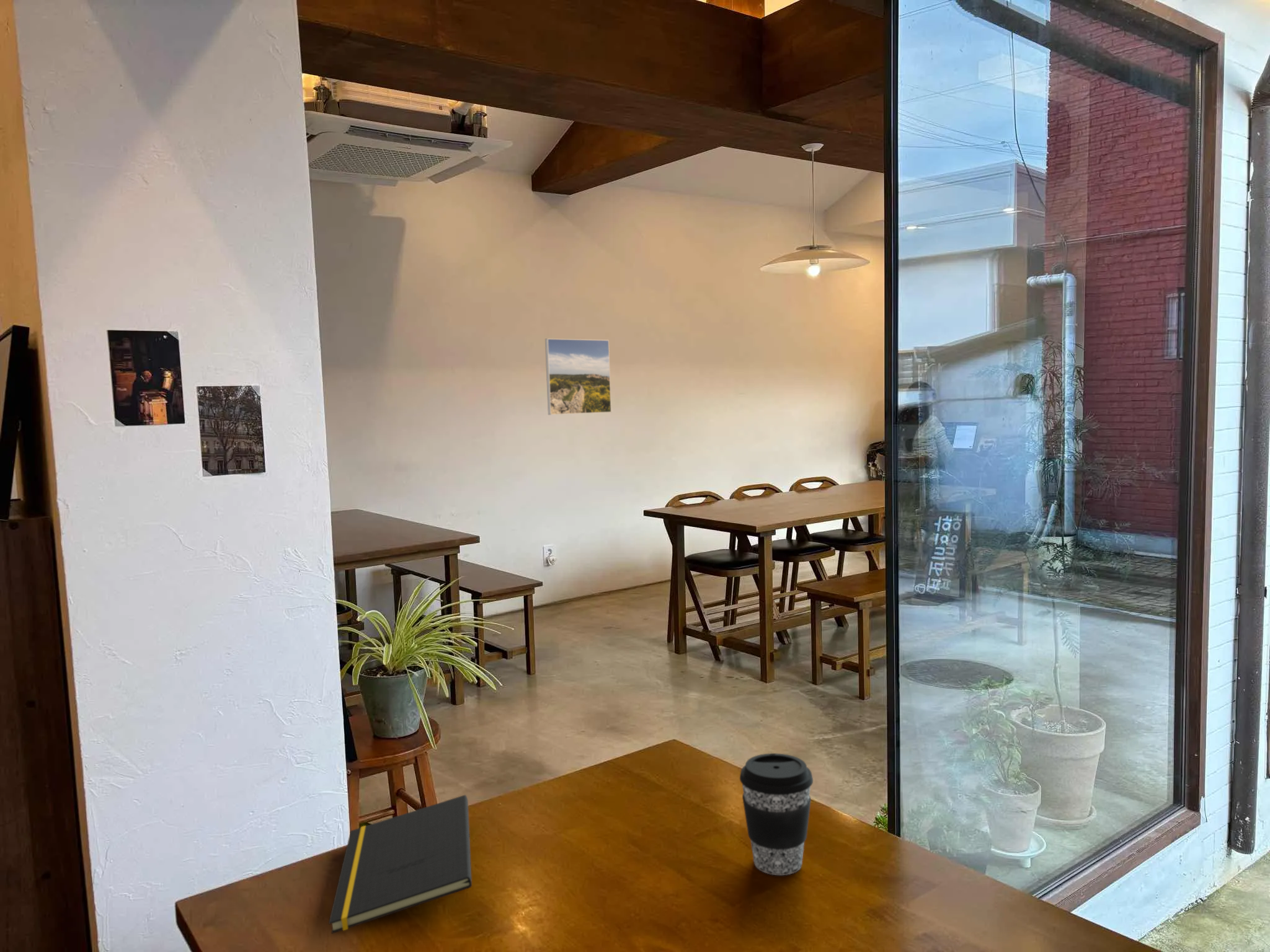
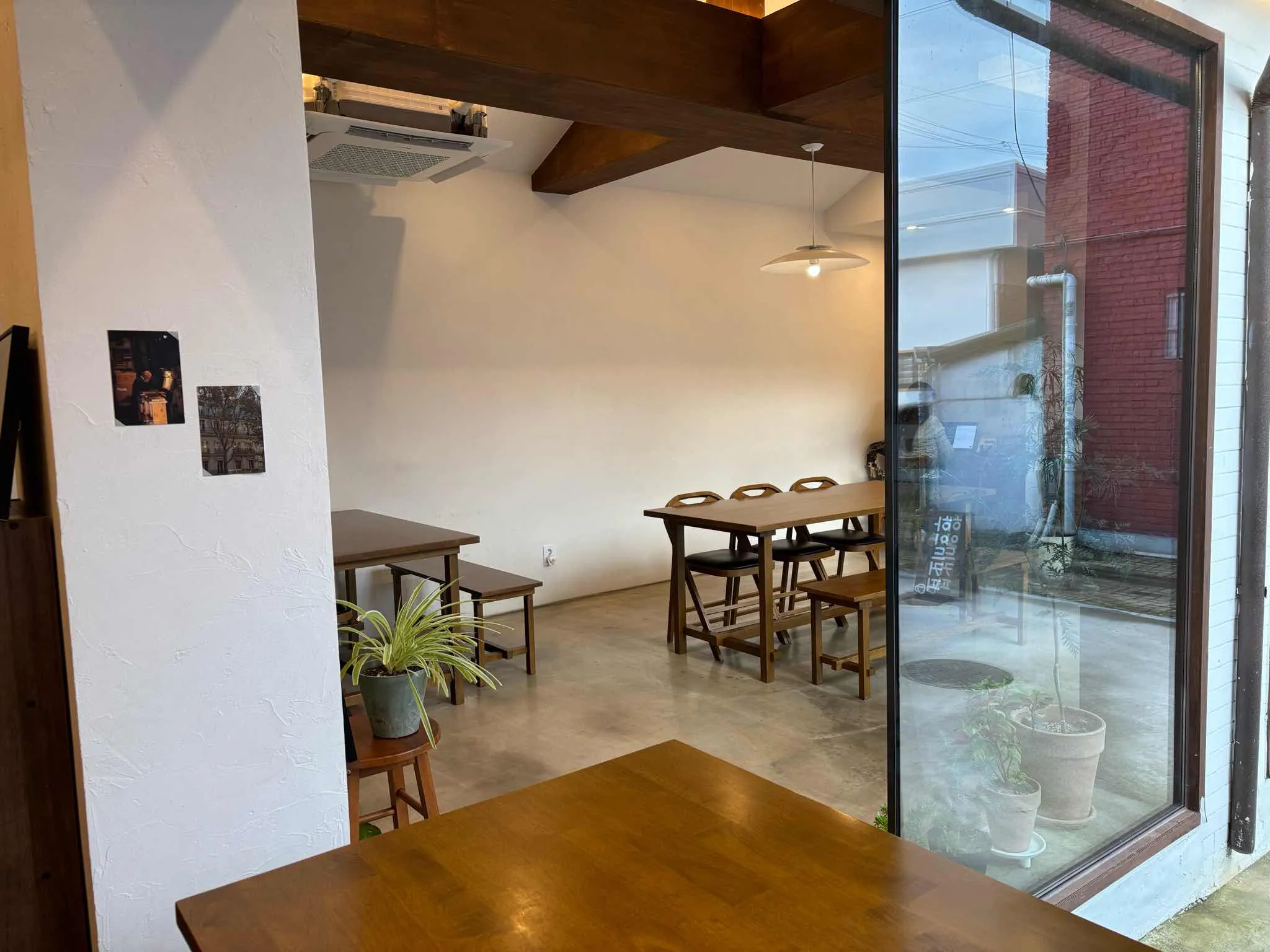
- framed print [544,338,612,415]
- notepad [328,795,473,935]
- coffee cup [739,752,814,876]
